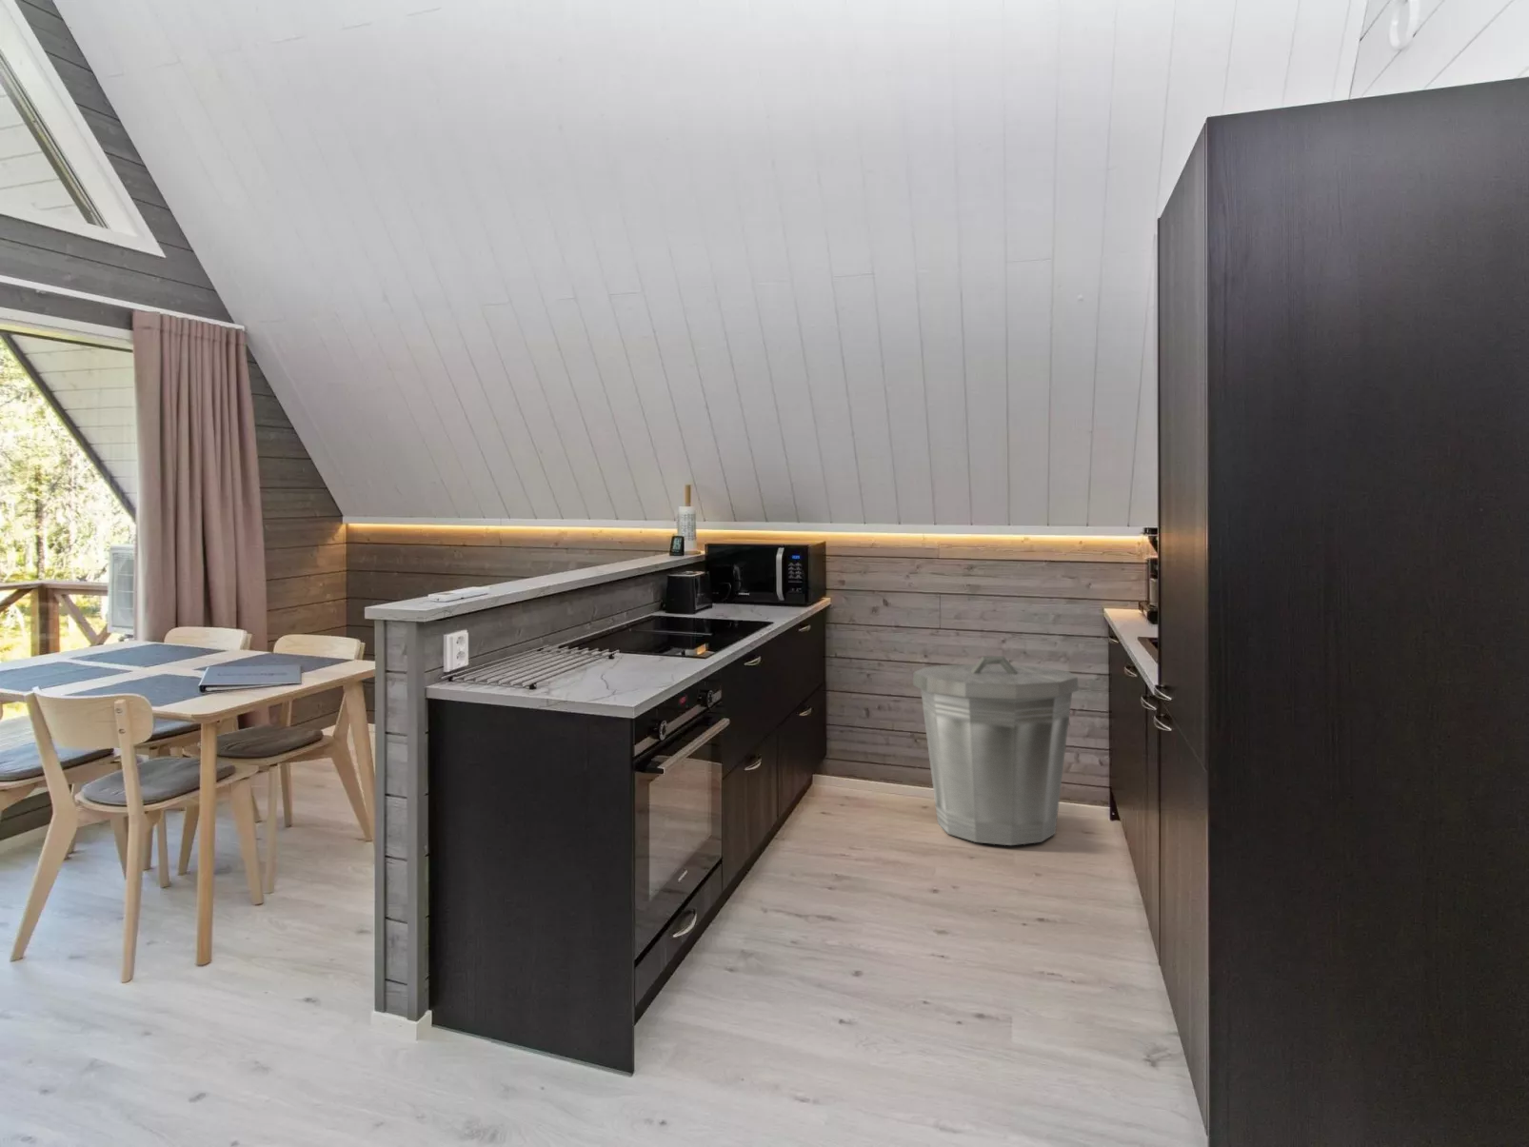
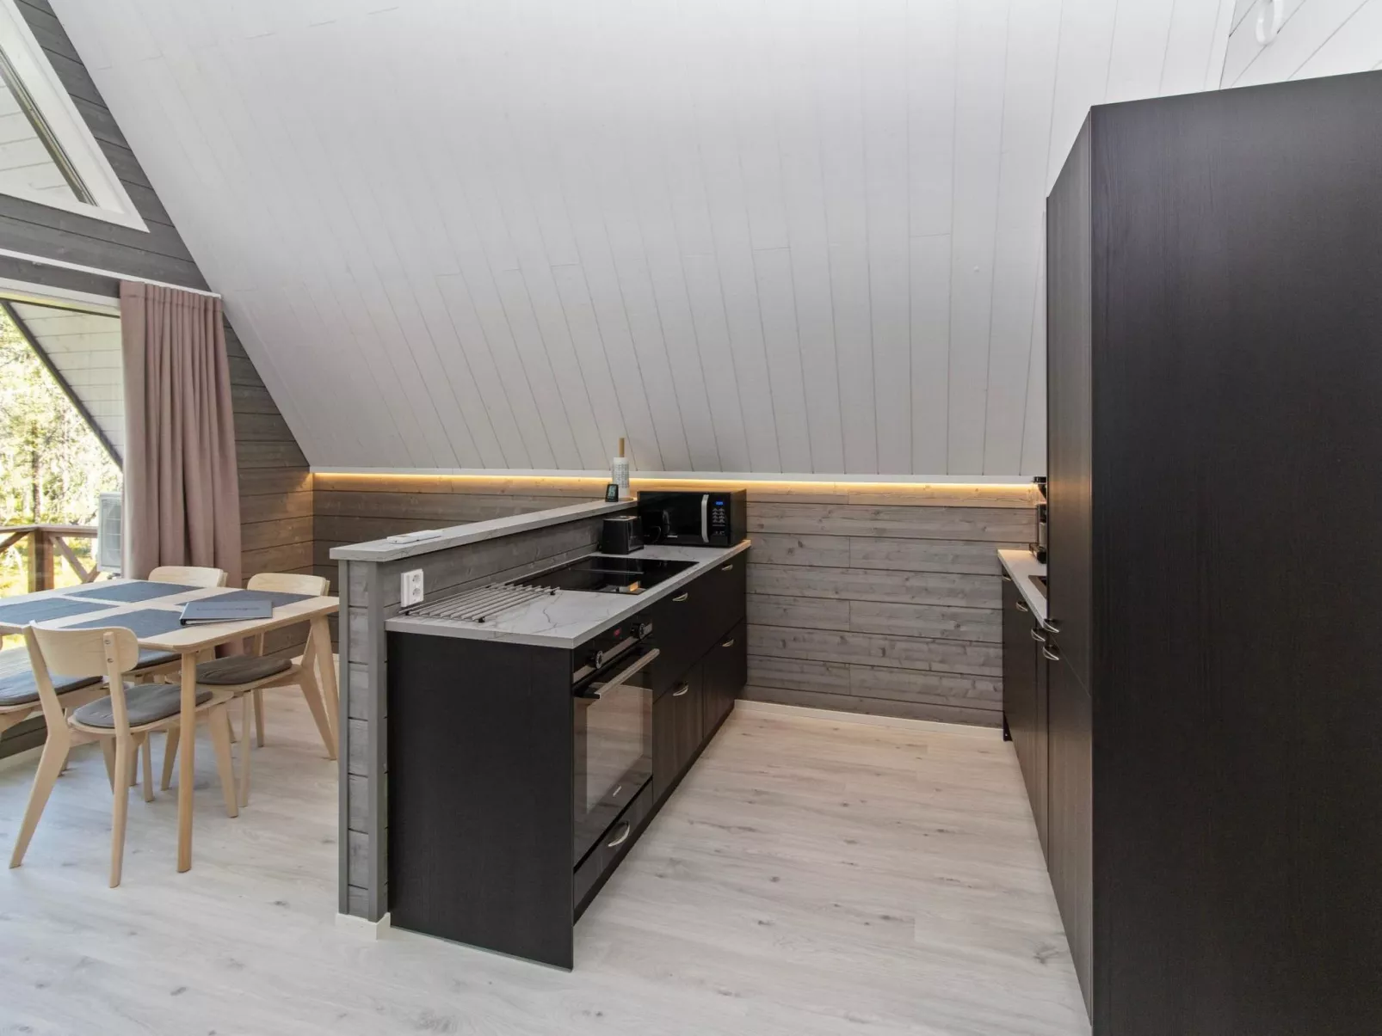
- trash can [912,655,1080,846]
